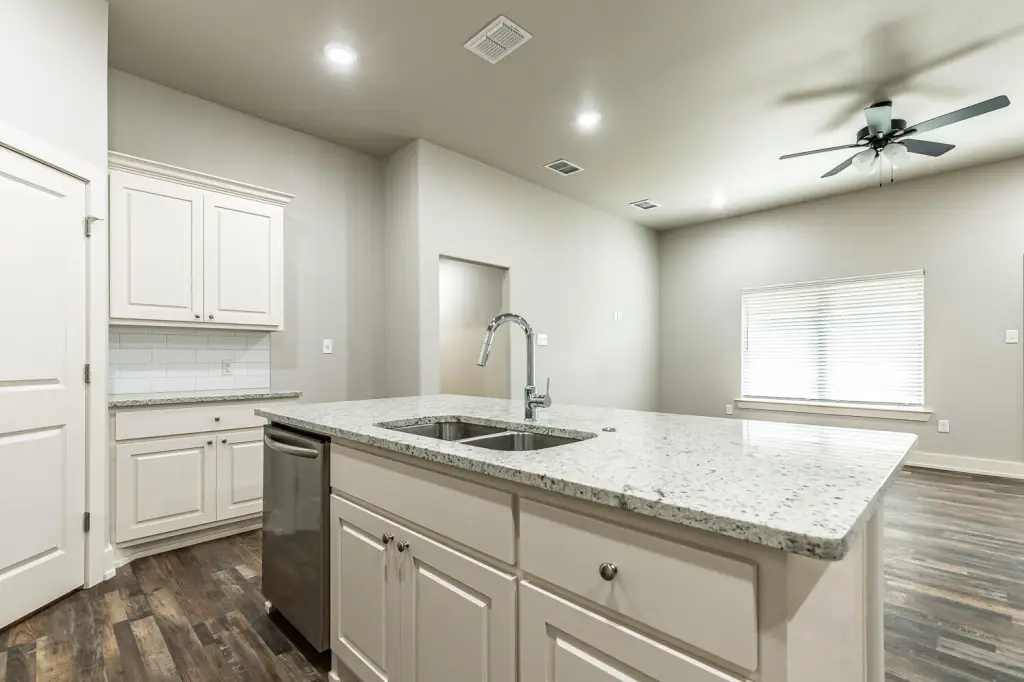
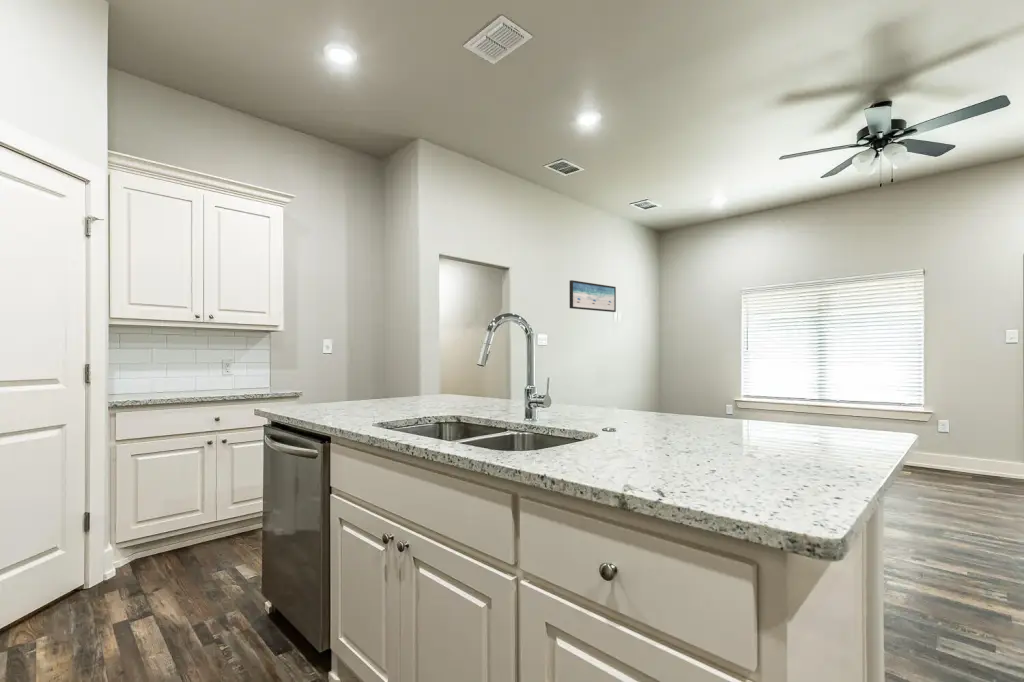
+ wall art [569,279,617,313]
